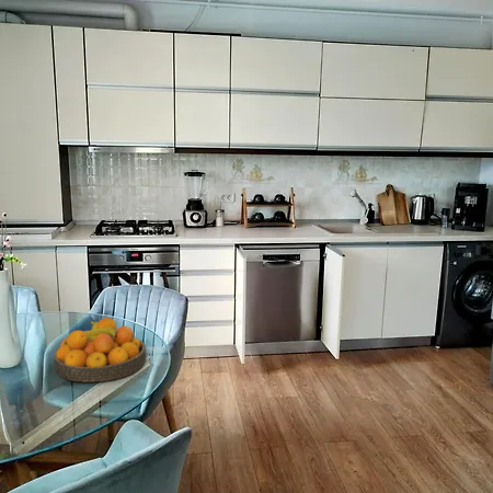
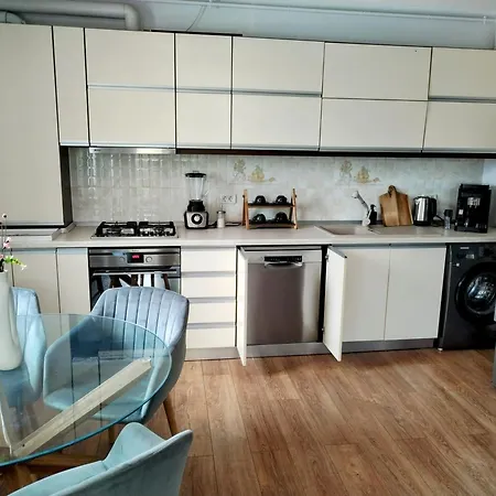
- fruit bowl [53,317,147,383]
